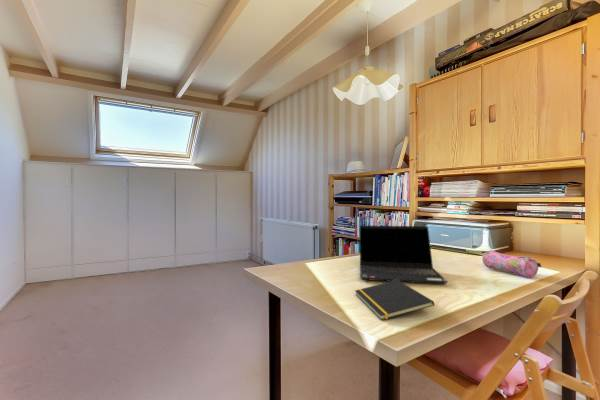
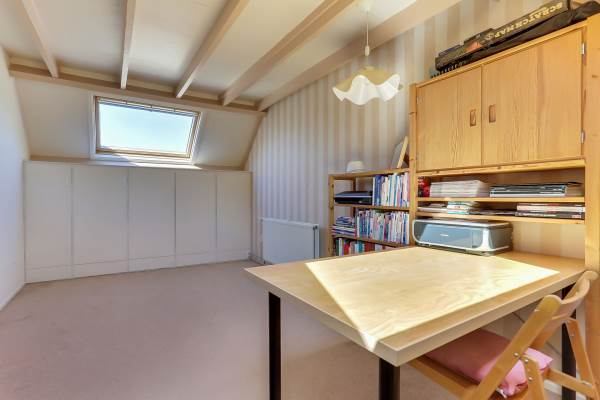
- notepad [354,280,435,321]
- laptop computer [359,224,448,285]
- pencil case [481,249,542,279]
